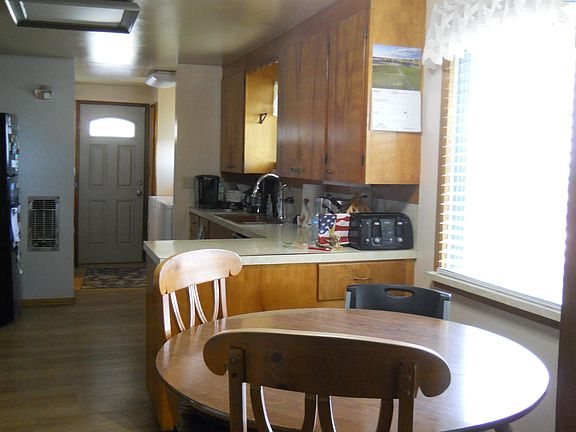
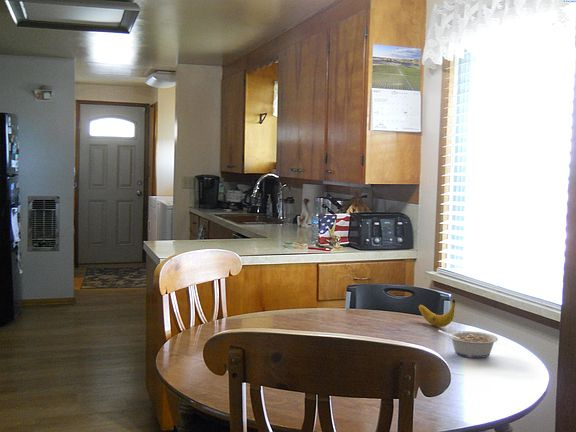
+ legume [437,329,499,359]
+ banana [418,299,456,328]
